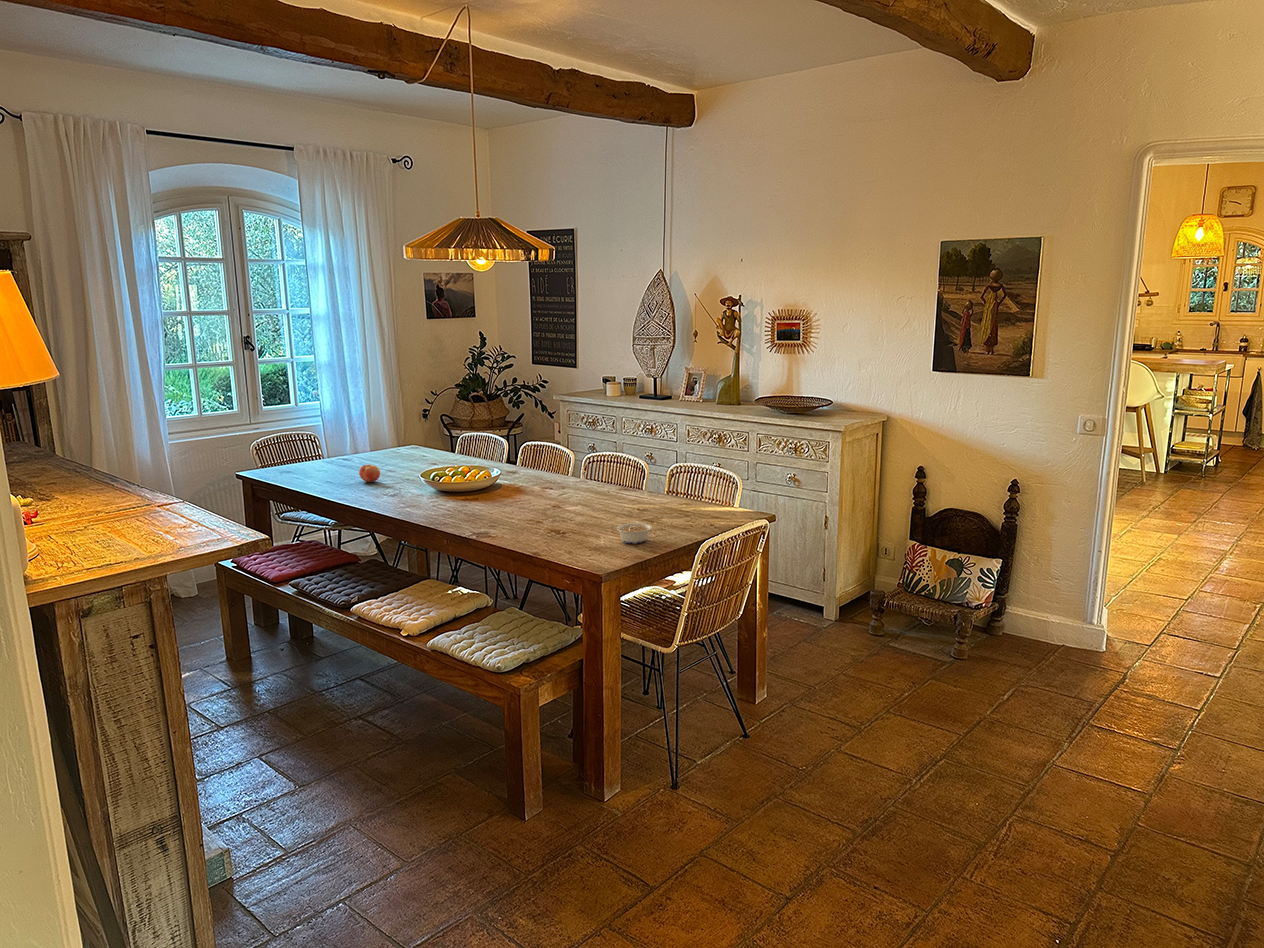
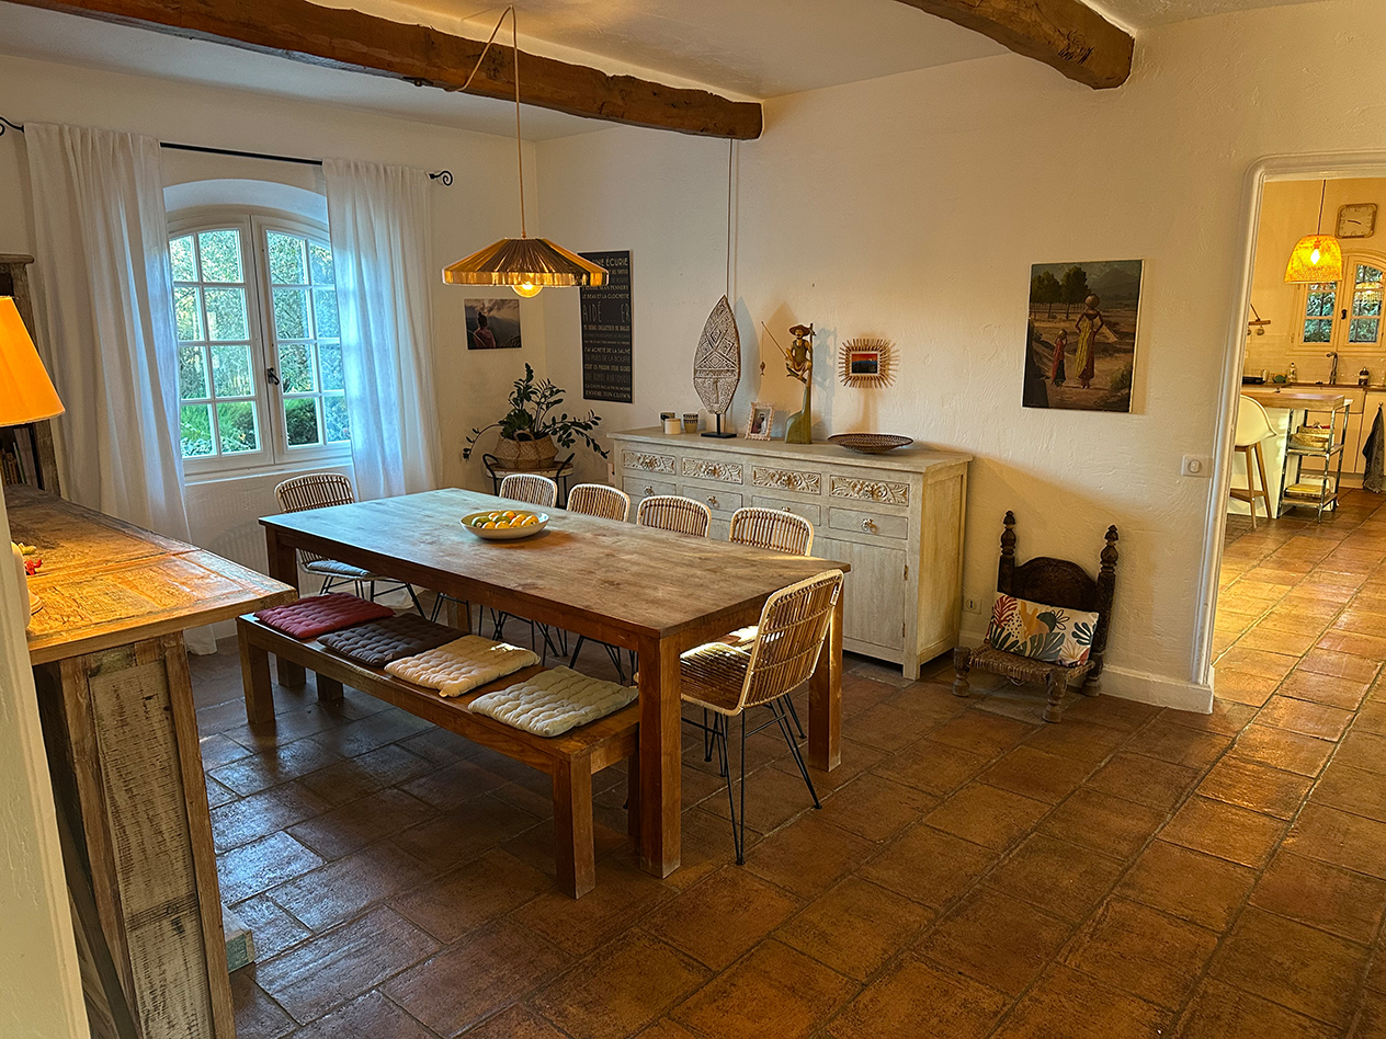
- legume [608,522,653,544]
- fruit [358,464,381,483]
